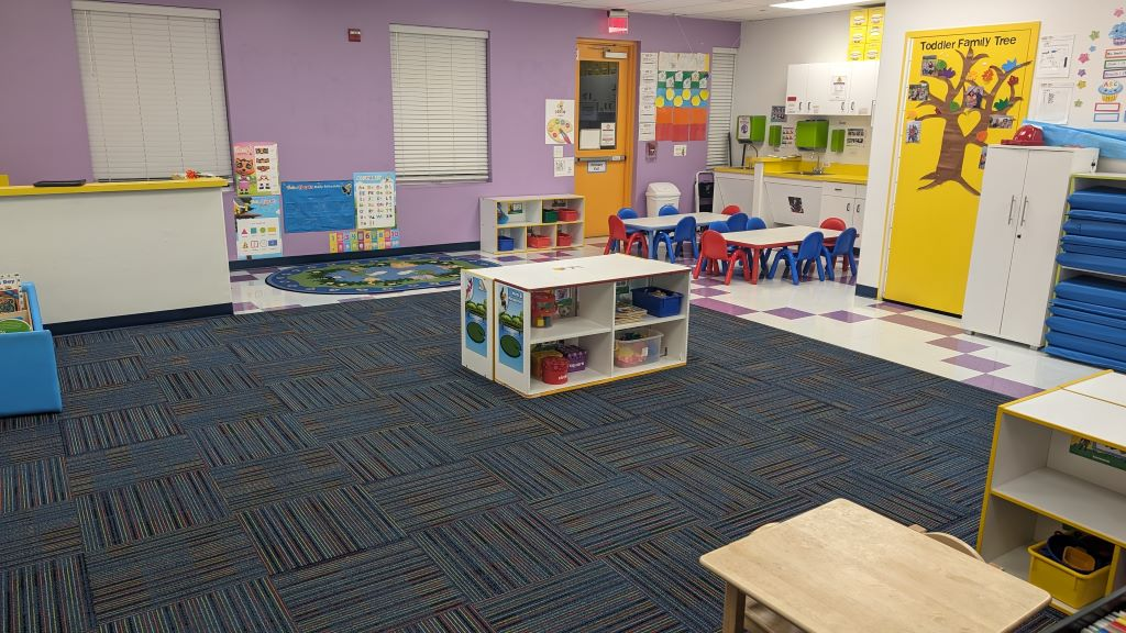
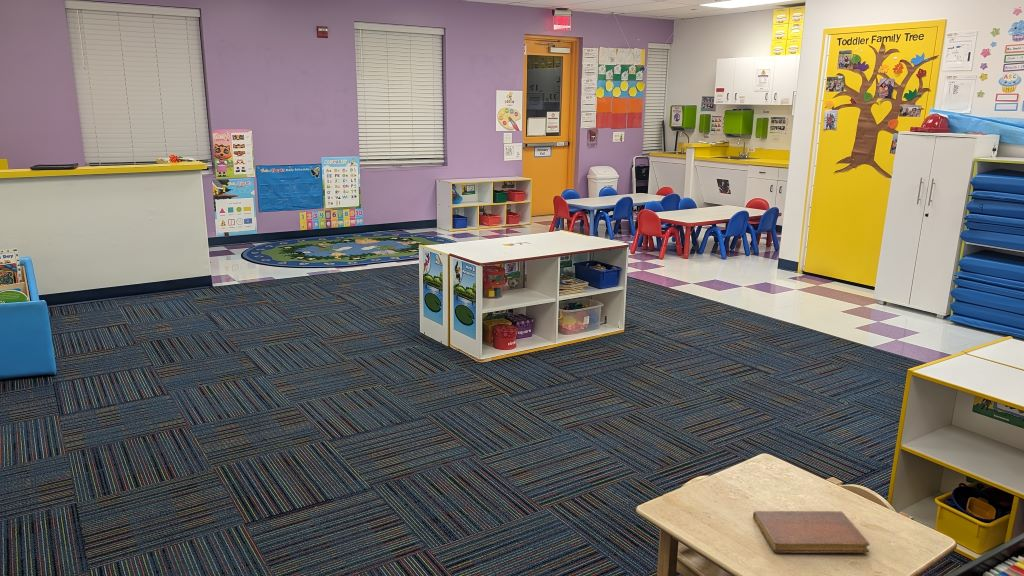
+ notebook [752,510,871,554]
